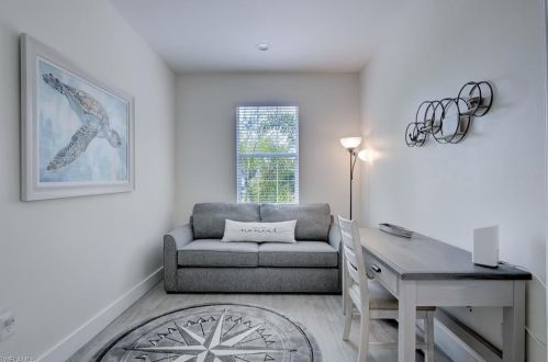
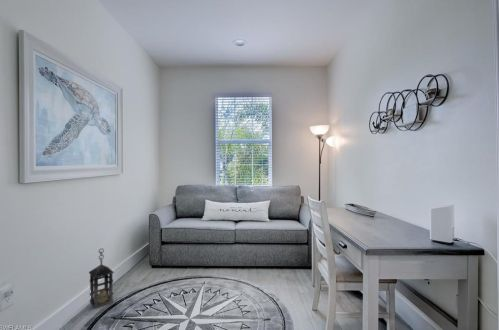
+ lantern [88,247,115,309]
